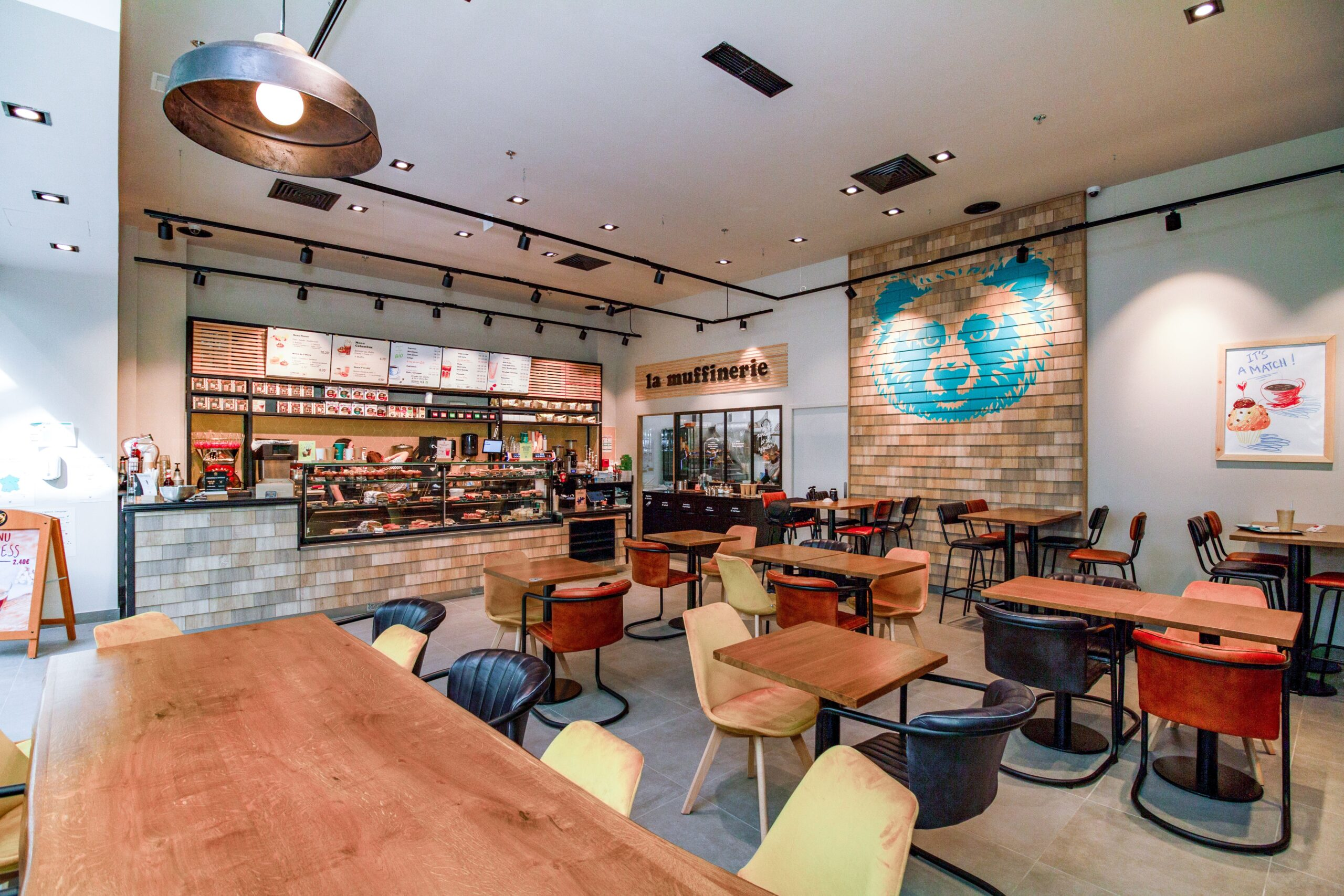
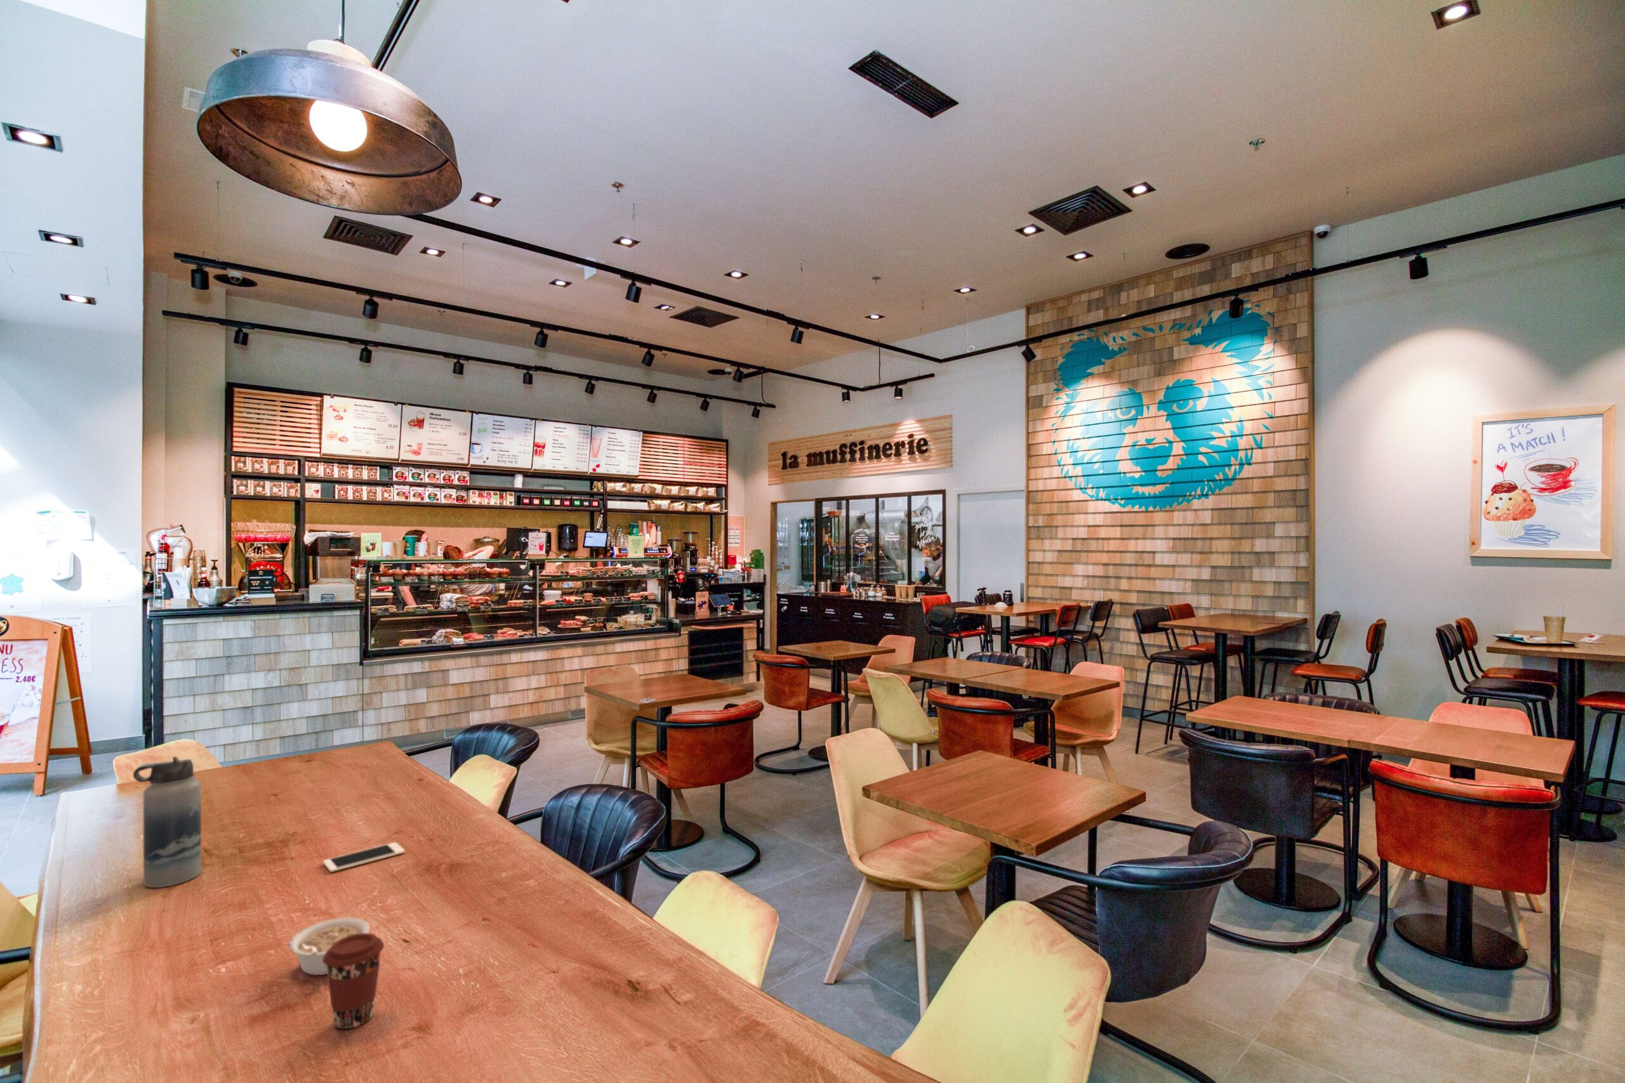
+ legume [288,916,371,975]
+ coffee cup [323,933,384,1030]
+ cell phone [323,842,405,873]
+ water bottle [133,755,202,888]
